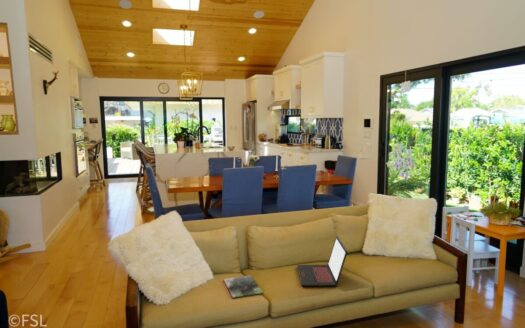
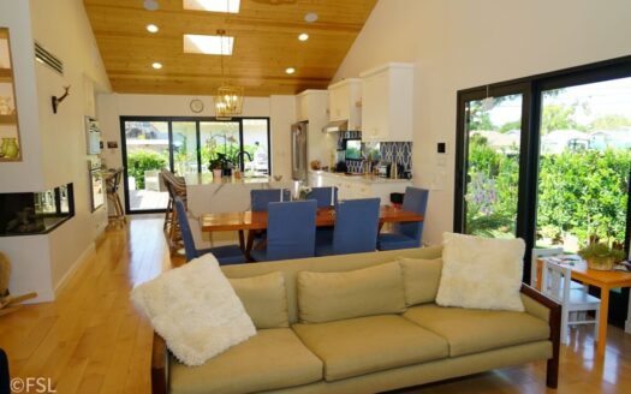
- laptop [296,235,348,288]
- magazine [222,274,264,299]
